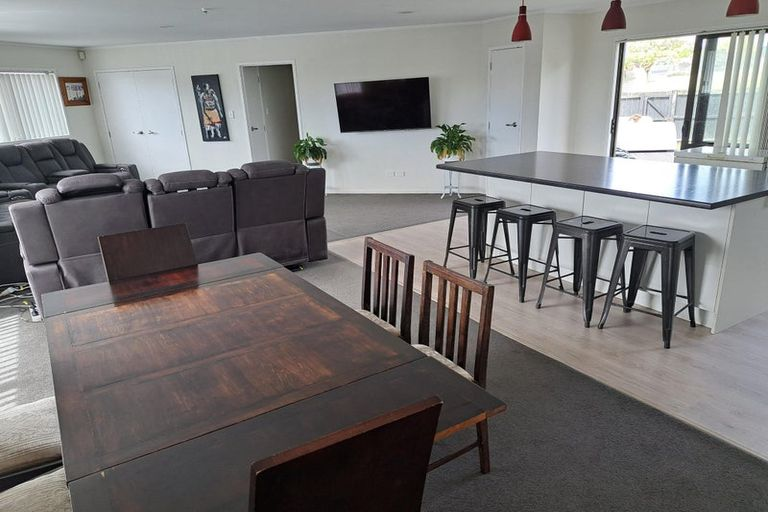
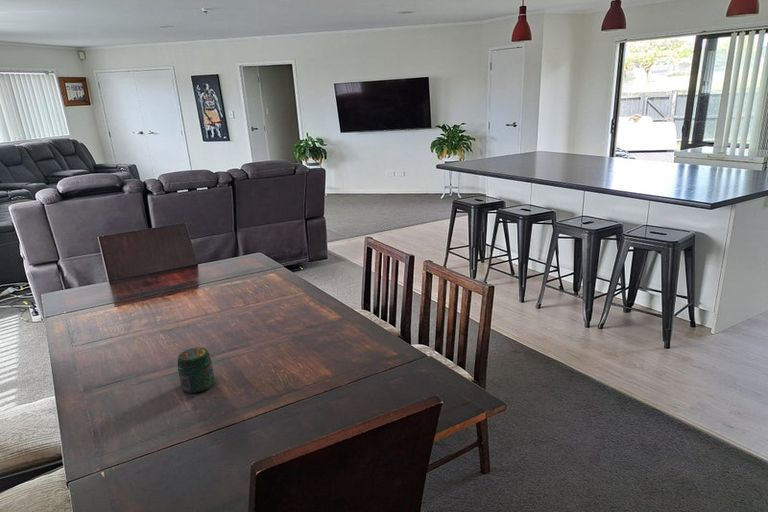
+ jar [177,346,215,394]
